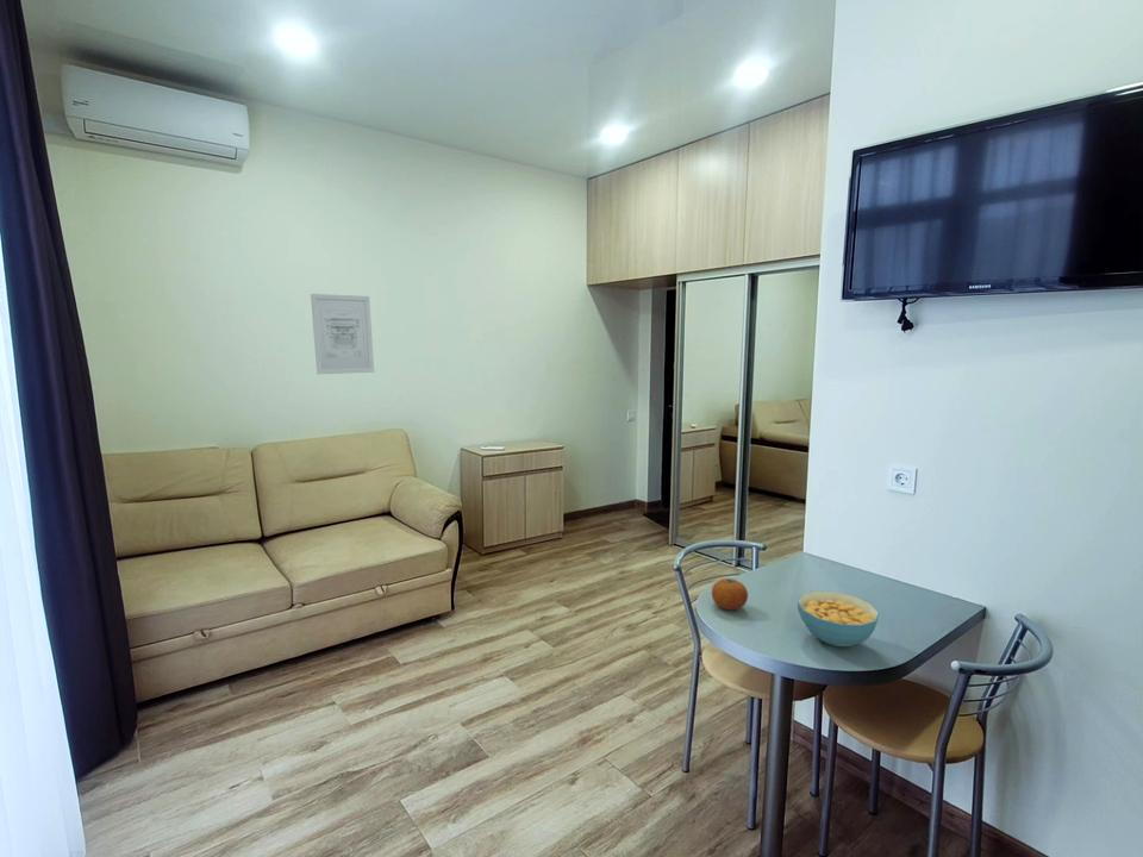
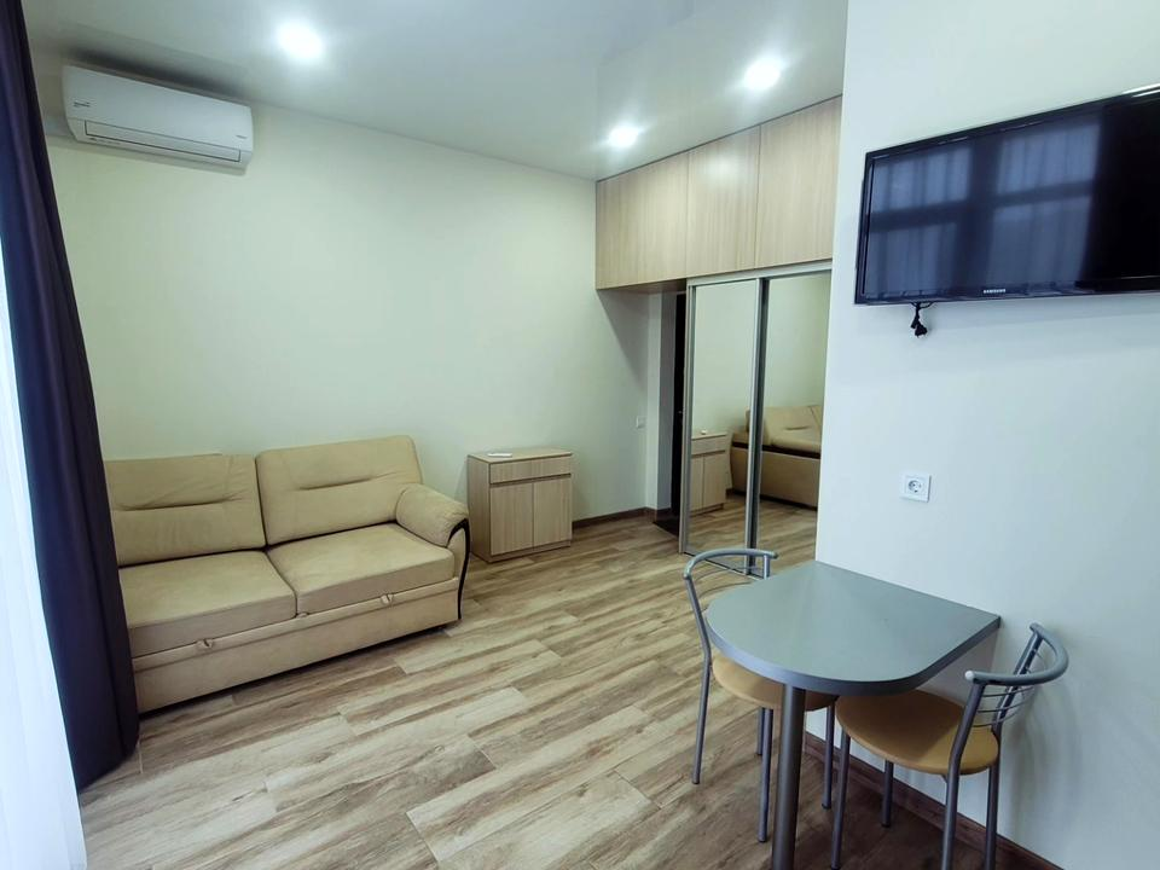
- fruit [711,577,749,611]
- wall art [310,293,375,375]
- cereal bowl [797,590,880,648]
